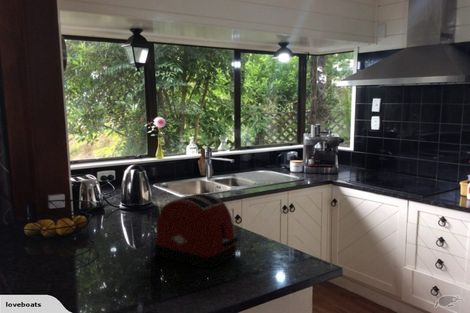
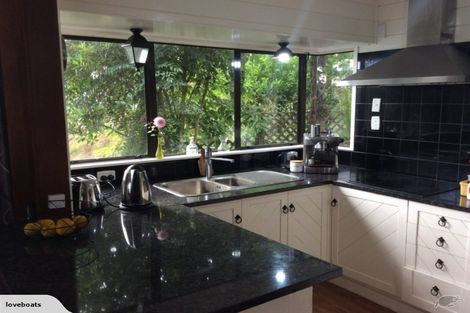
- toaster [153,193,239,270]
